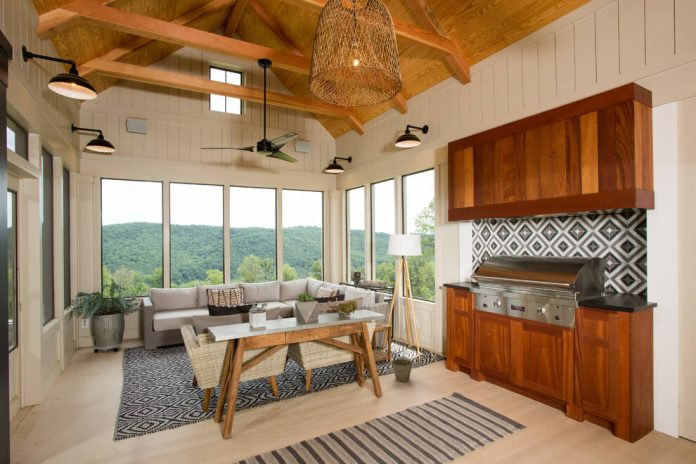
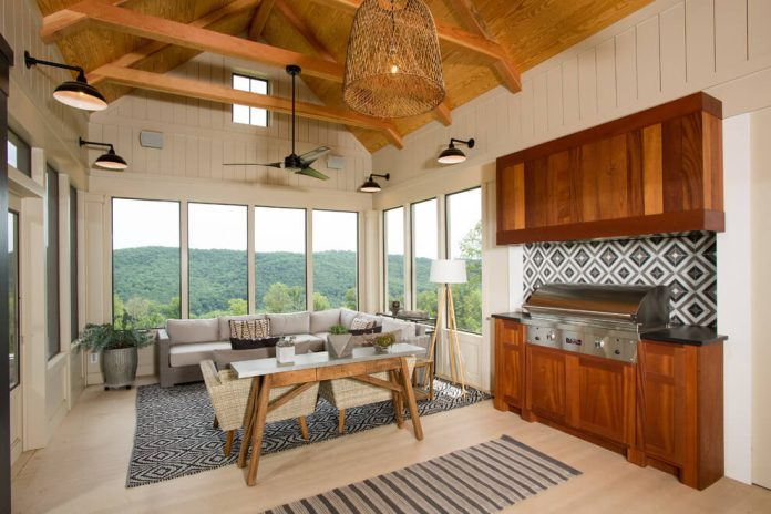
- bucket [391,350,413,383]
